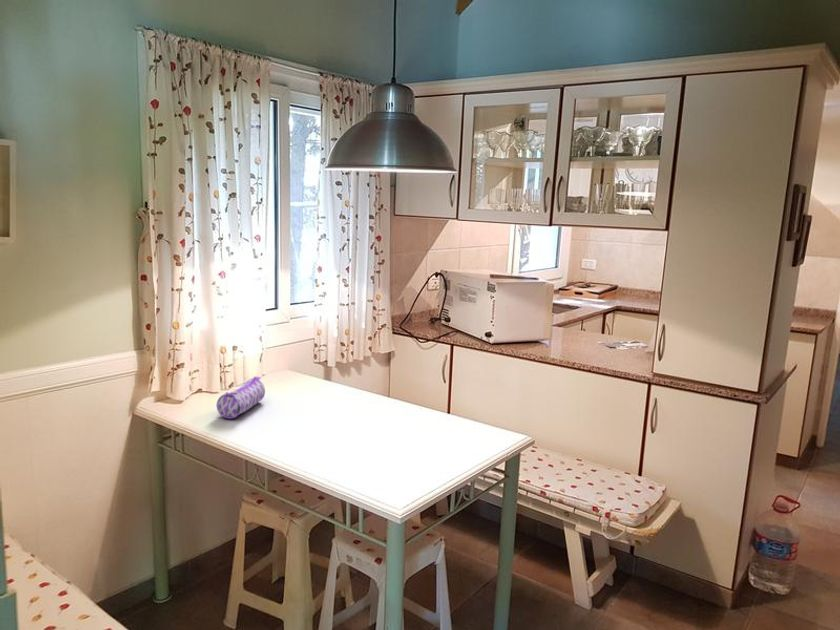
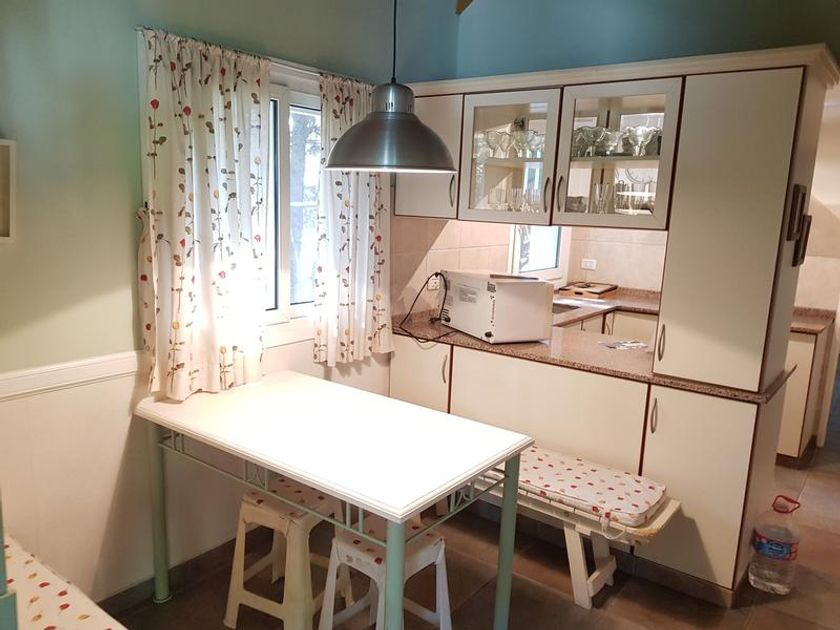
- pencil case [216,375,266,420]
